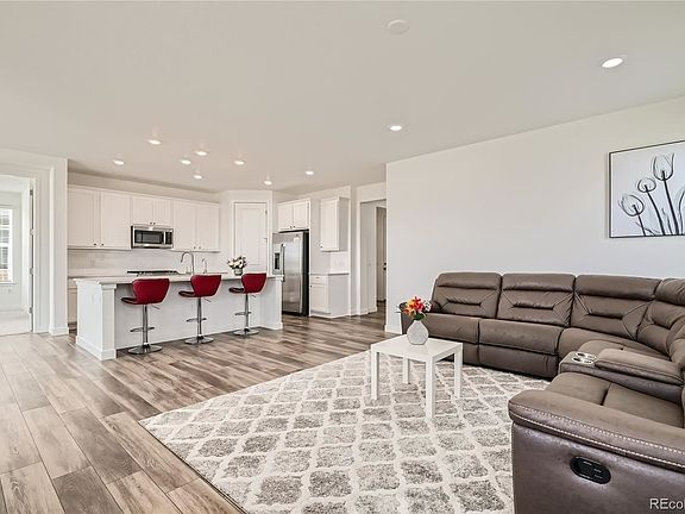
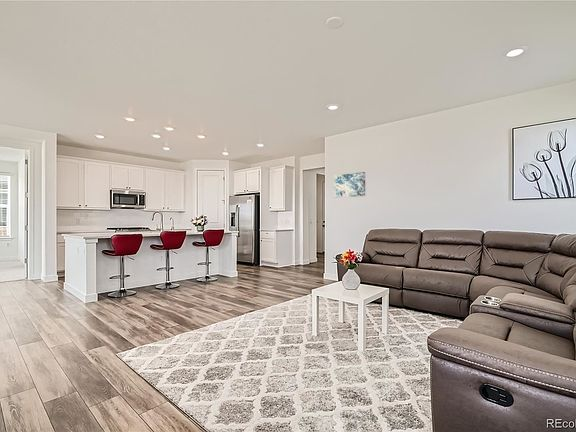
+ wall art [333,171,366,199]
